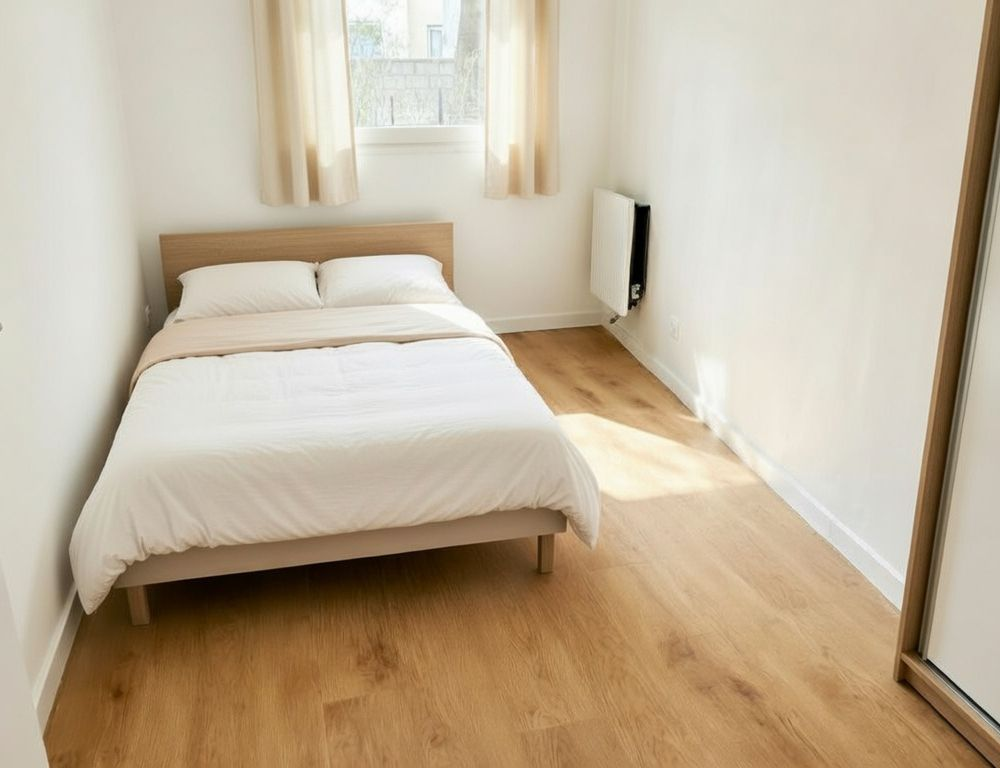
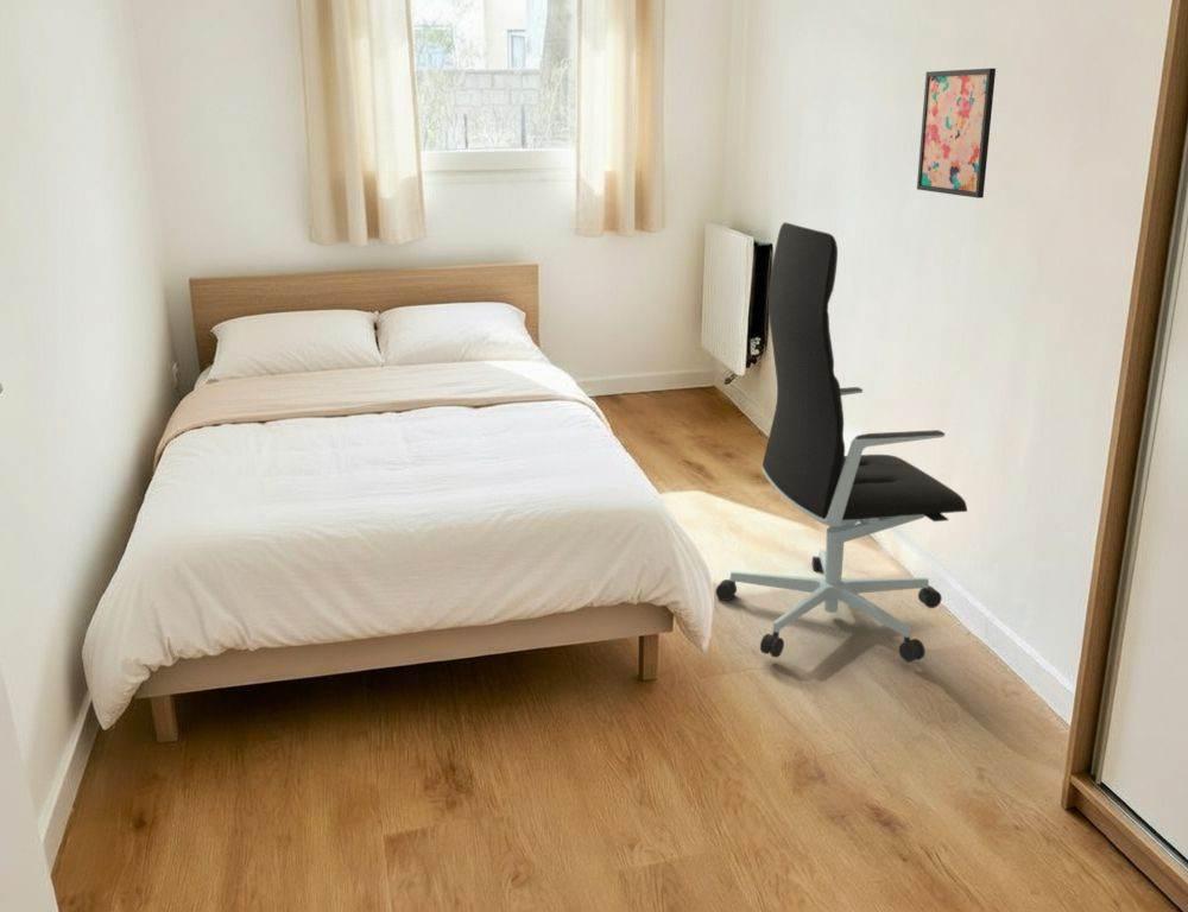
+ office chair [714,221,968,664]
+ wall art [916,68,997,200]
